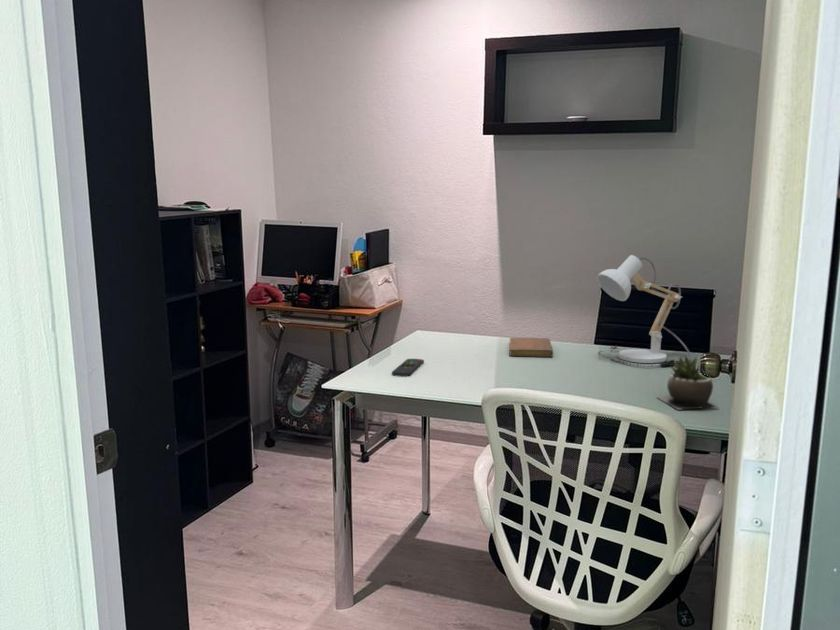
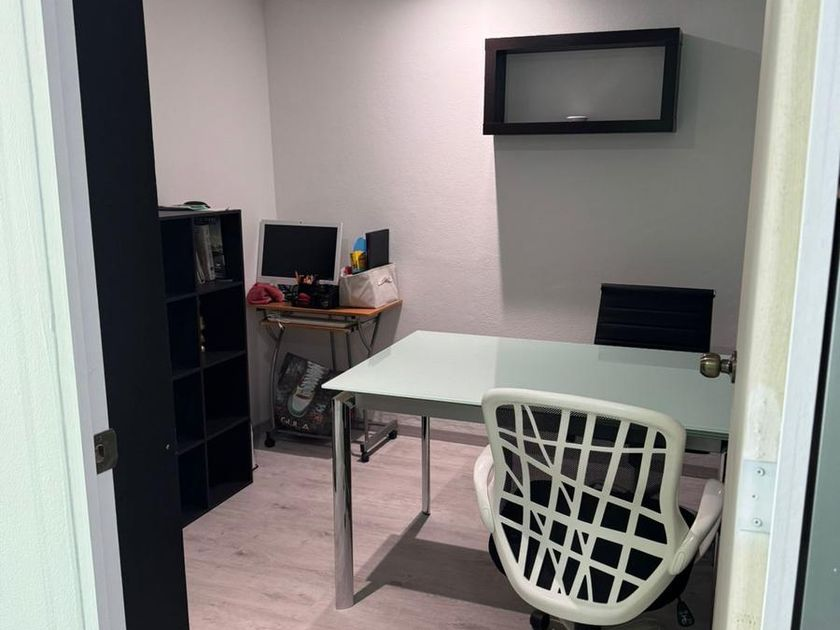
- succulent plant [656,355,720,411]
- remote control [391,358,425,378]
- desk lamp [596,254,692,368]
- notebook [508,337,554,358]
